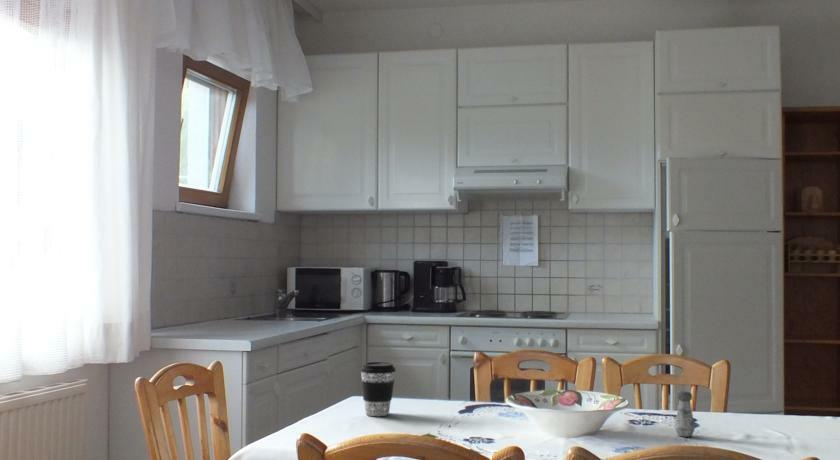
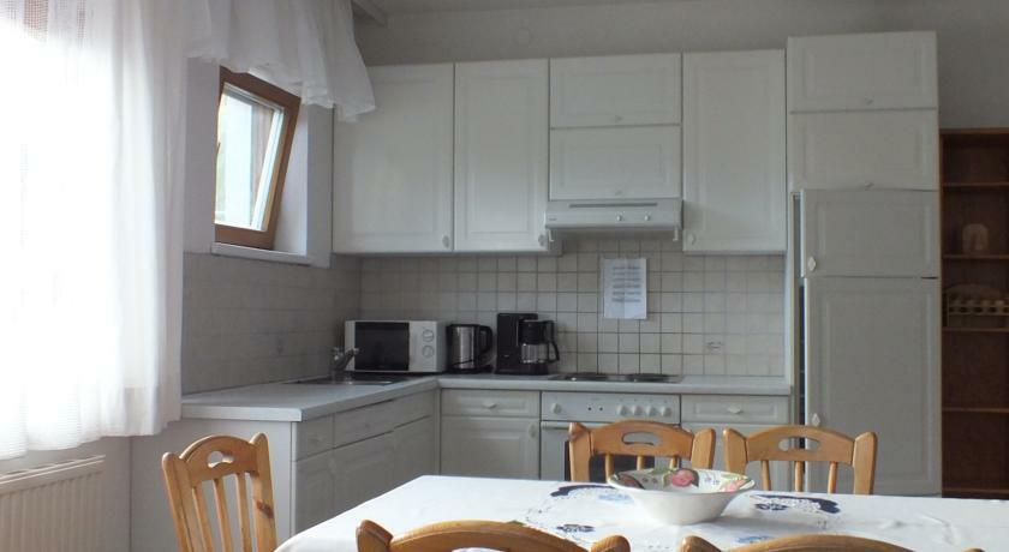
- coffee cup [359,361,397,417]
- salt shaker [673,390,696,438]
